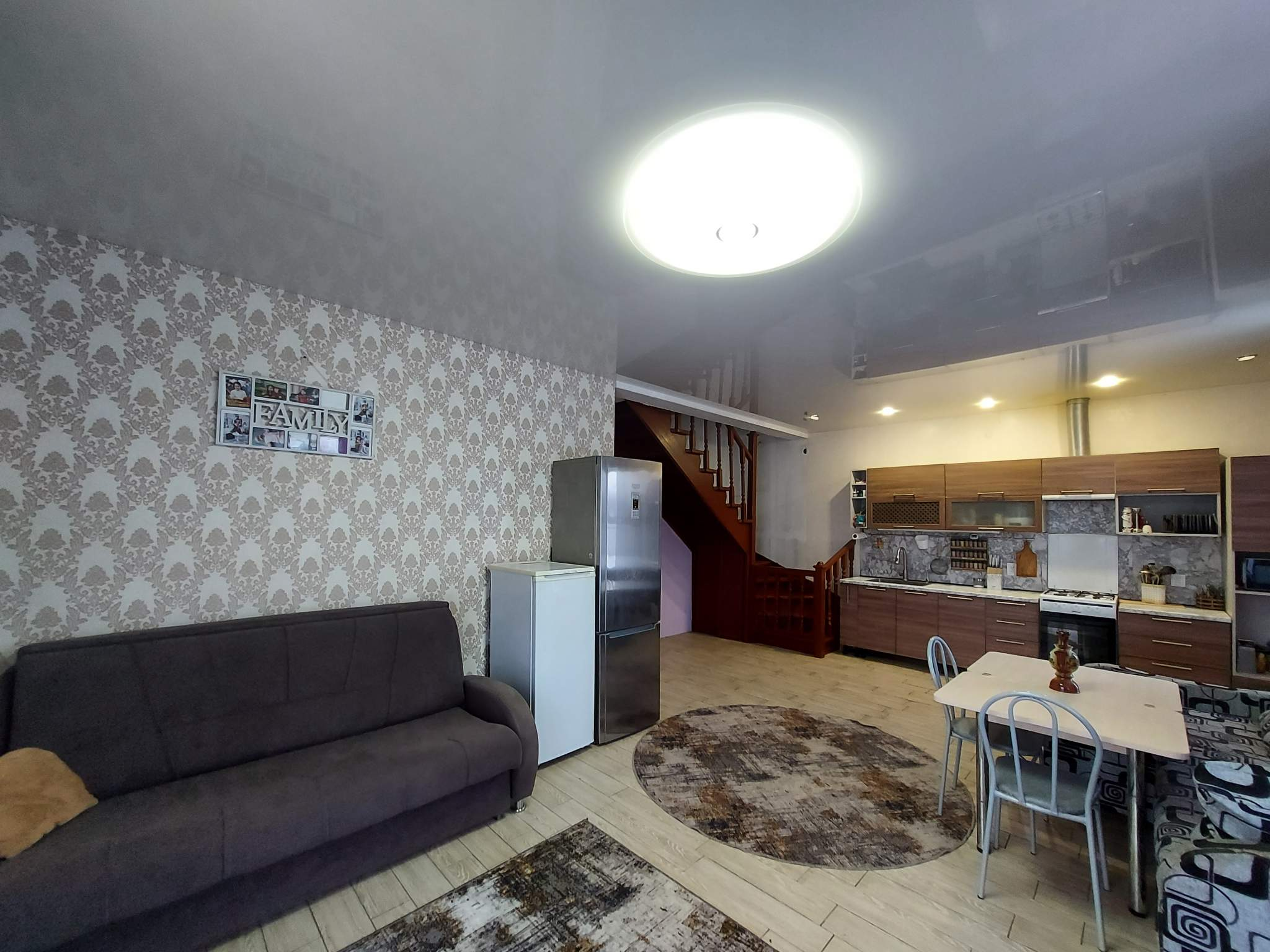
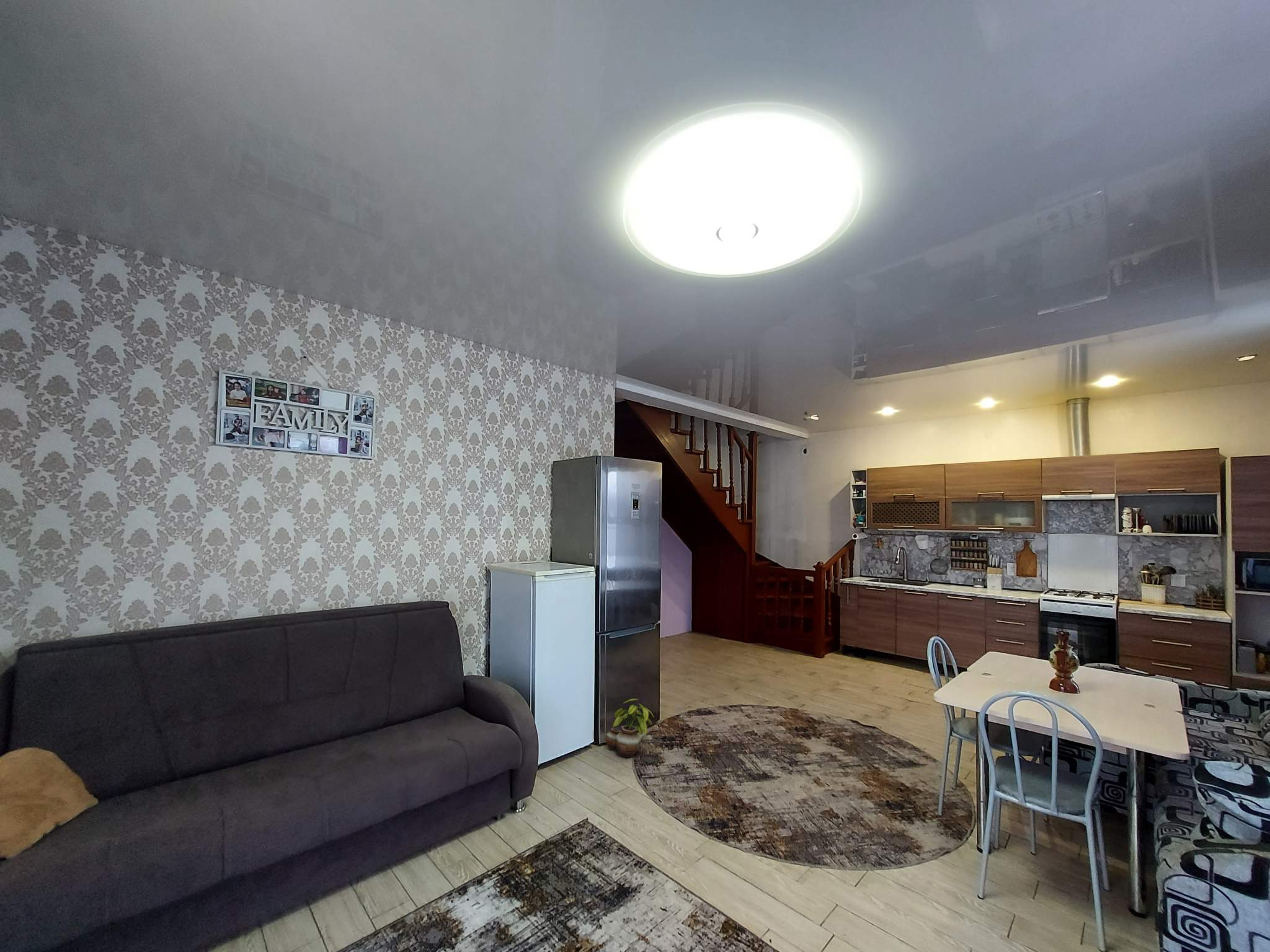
+ potted plant [605,698,655,758]
